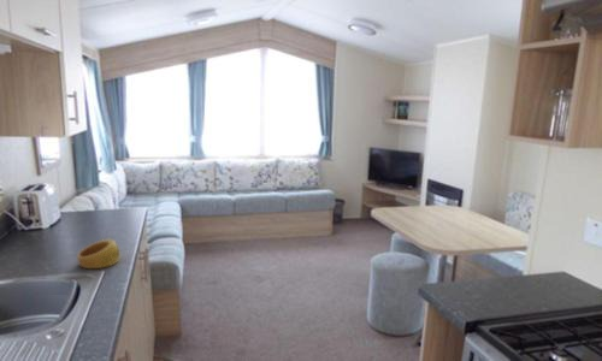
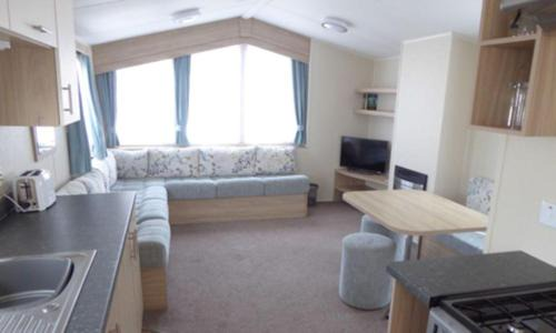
- ring [76,238,120,270]
